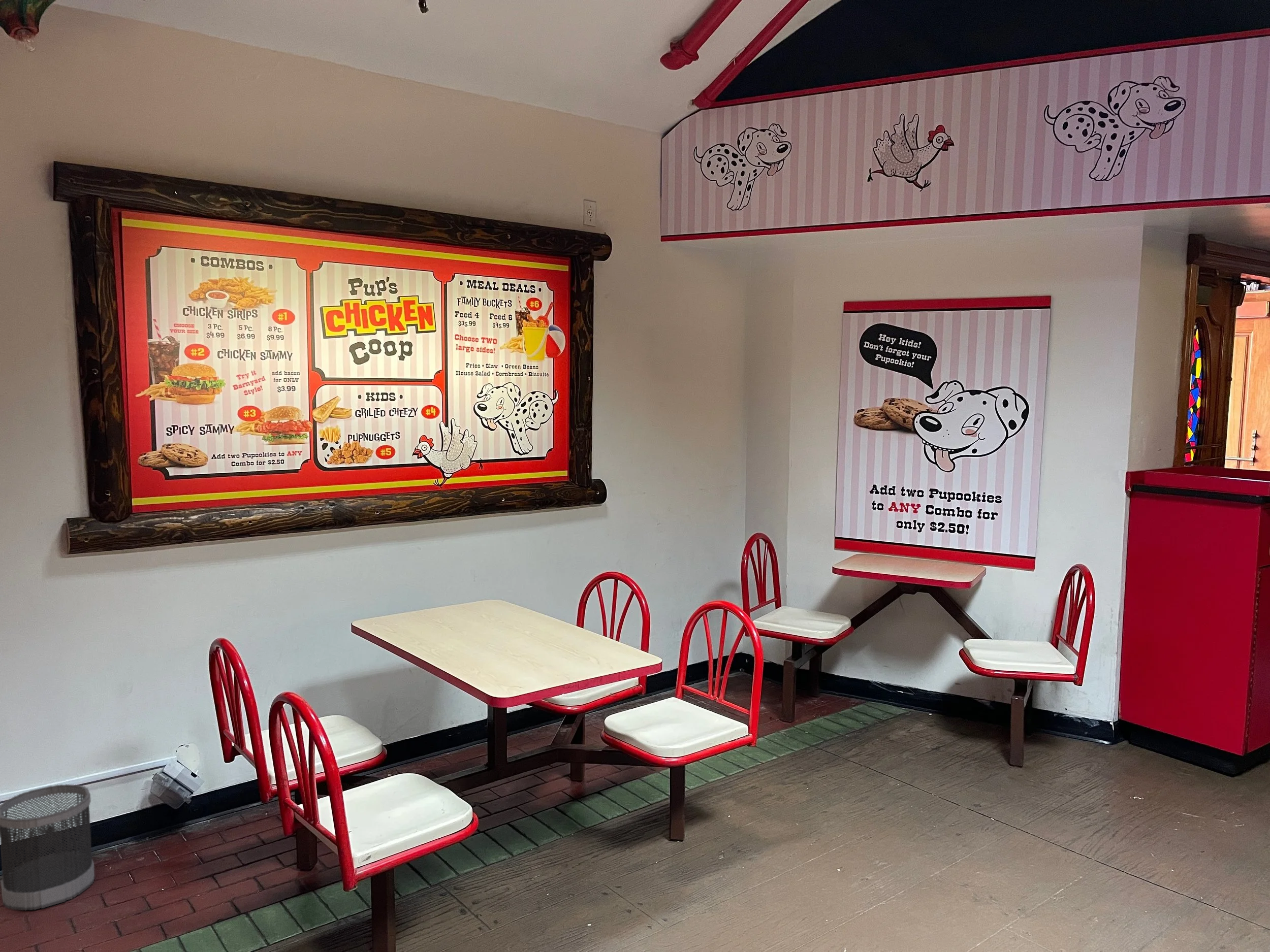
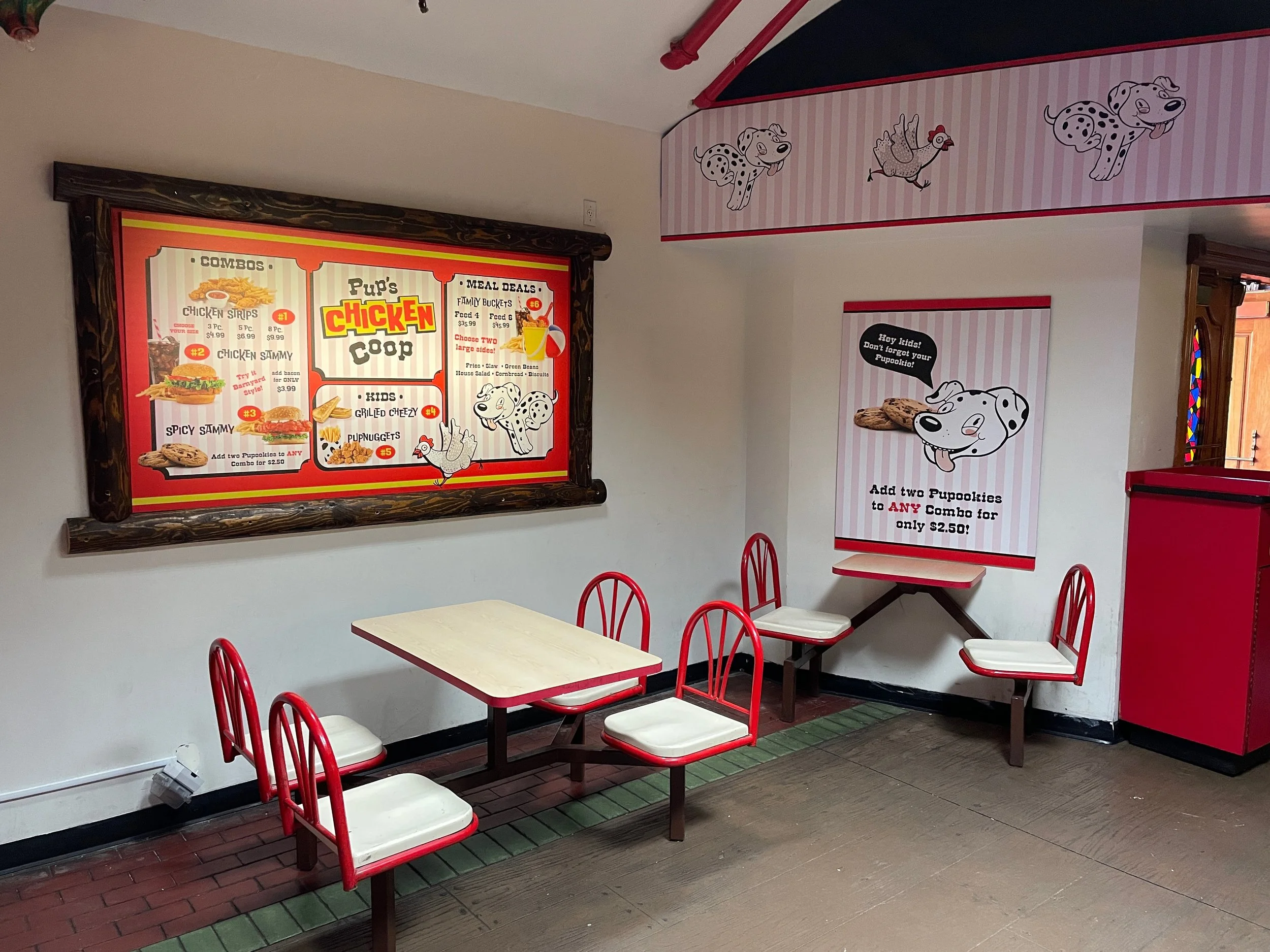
- wastebasket [0,783,95,911]
